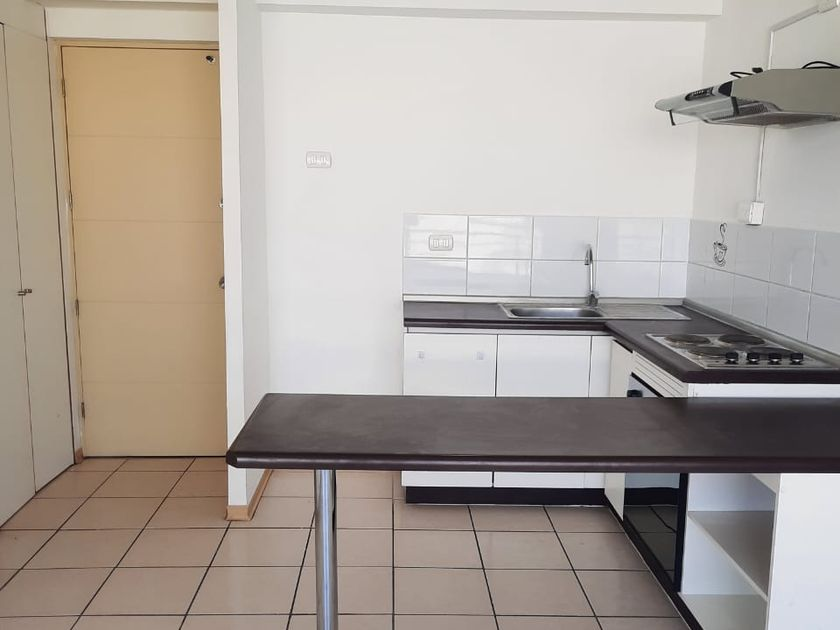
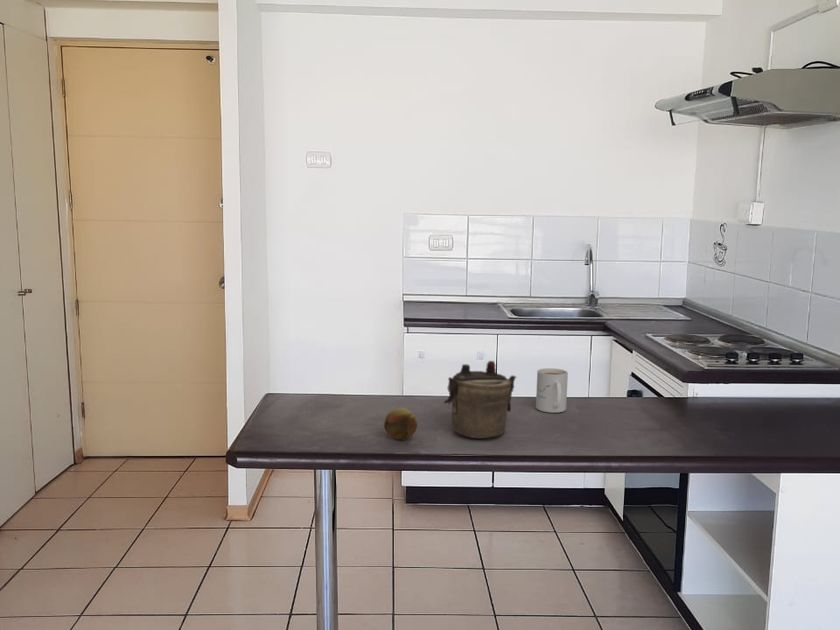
+ teapot [443,360,517,439]
+ fruit [383,406,418,441]
+ mug [535,367,569,414]
